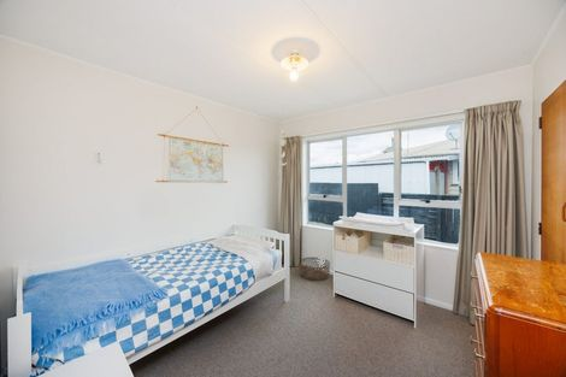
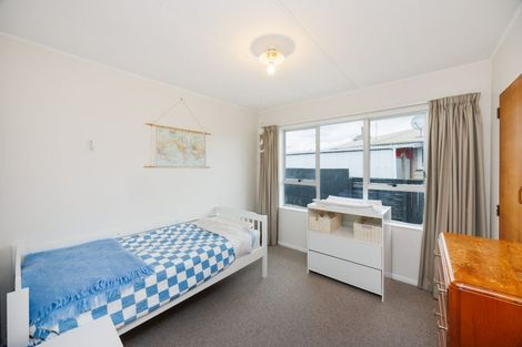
- basket [297,257,331,281]
